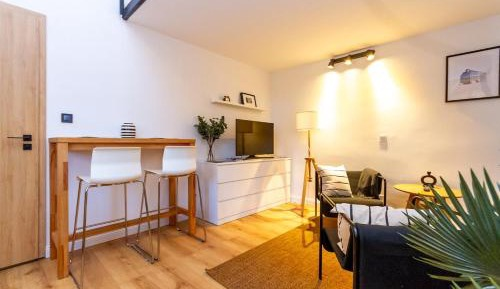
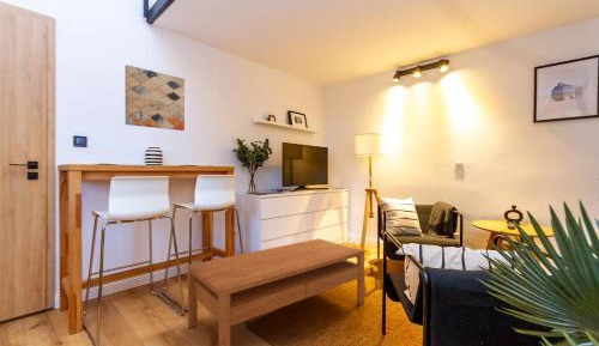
+ coffee table [186,237,367,346]
+ wall art [125,63,186,132]
